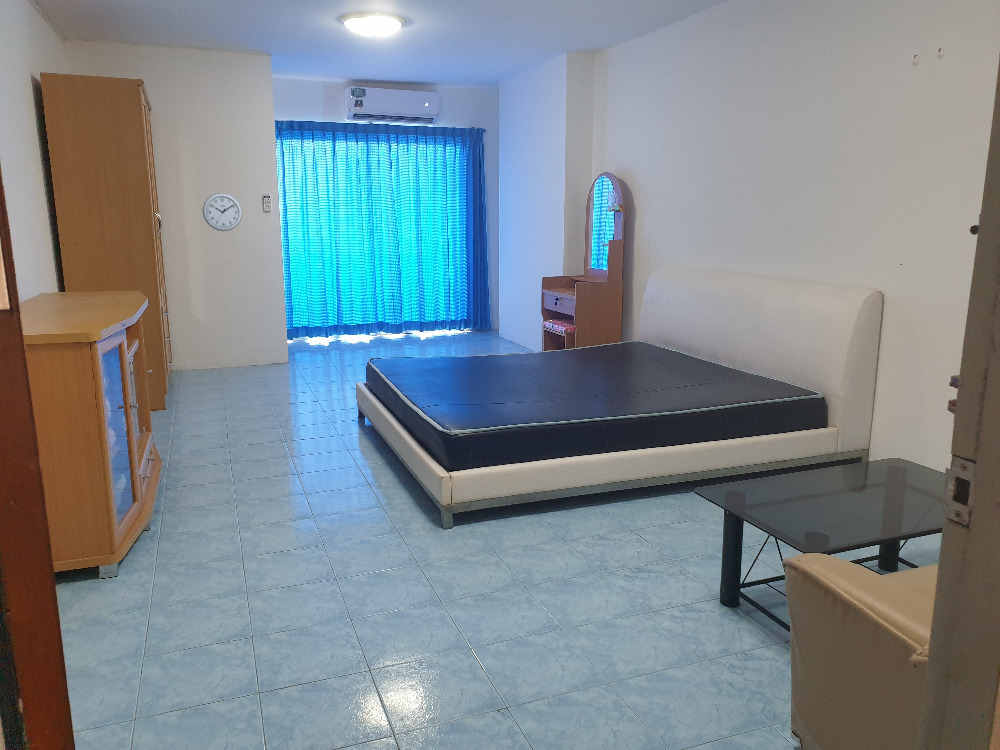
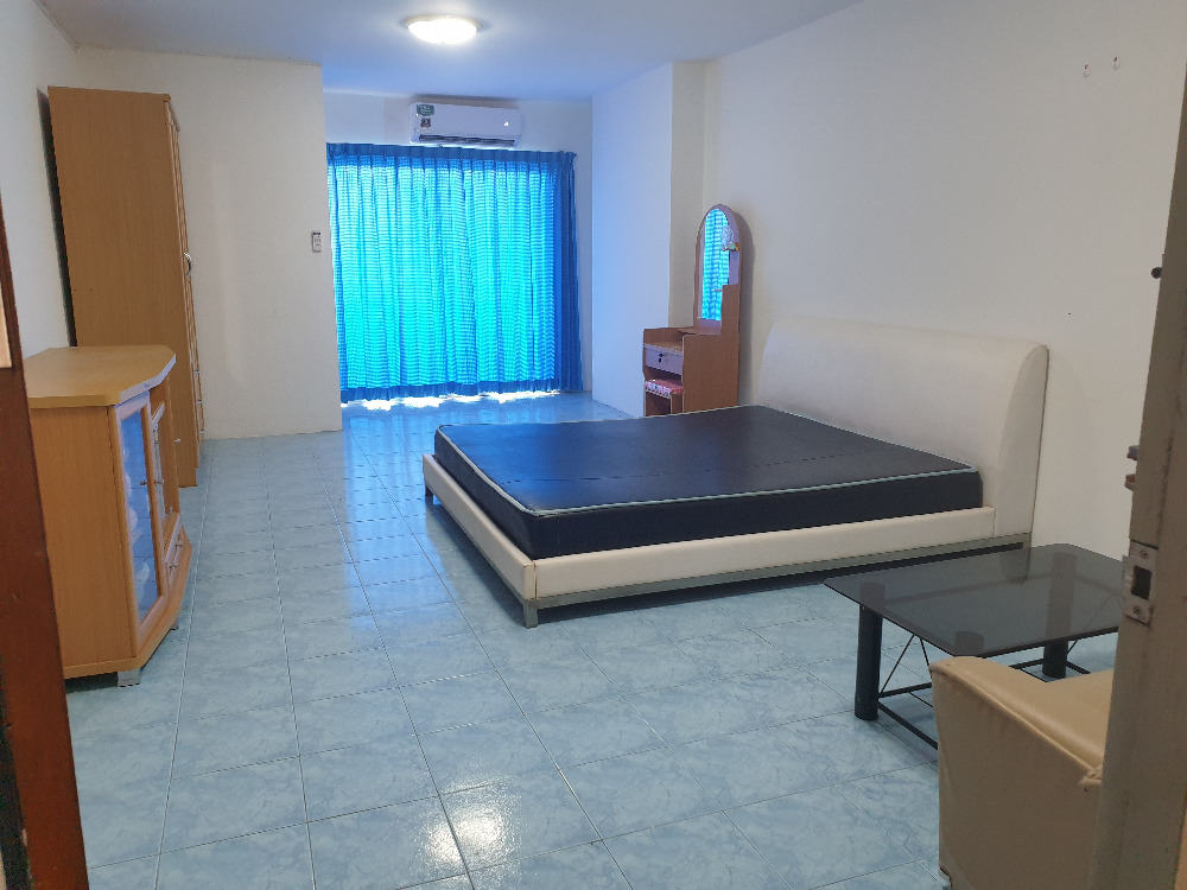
- wall clock [202,192,243,232]
